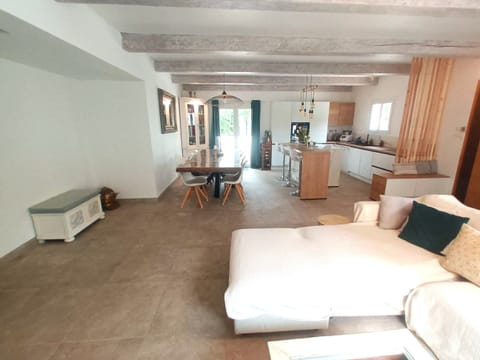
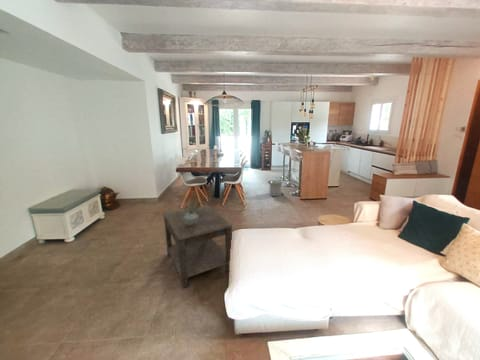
+ trash can [267,179,285,197]
+ potted plant [183,193,202,226]
+ side table [162,204,233,289]
